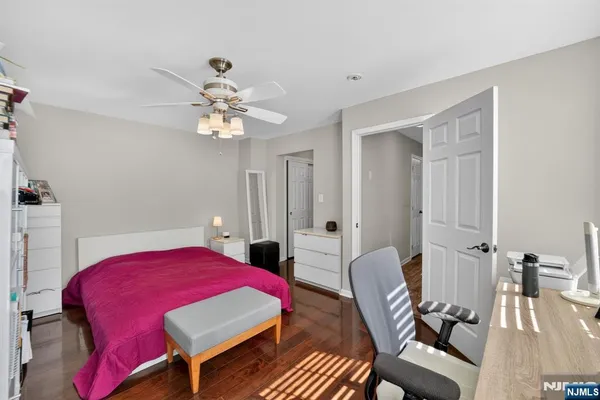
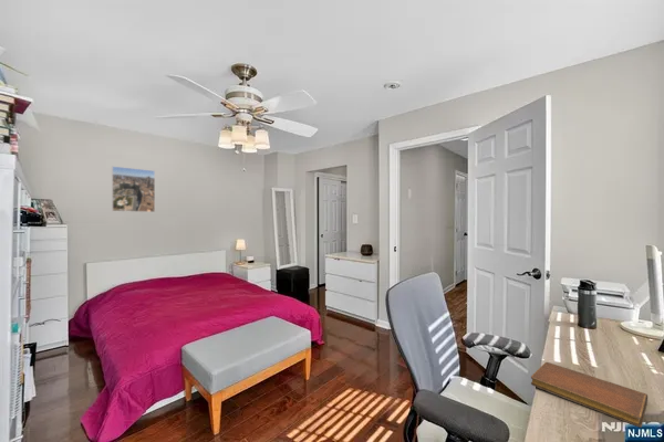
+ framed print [111,165,156,213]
+ notebook [530,361,649,429]
